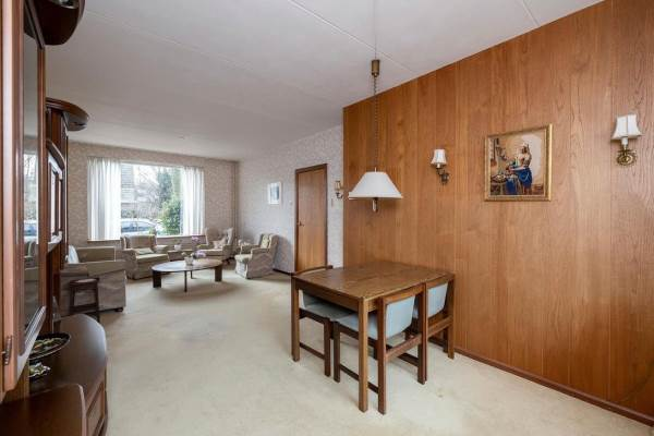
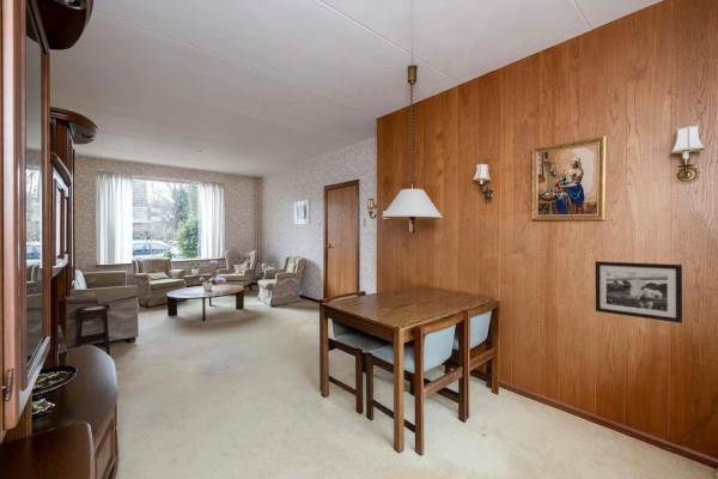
+ picture frame [595,260,683,325]
